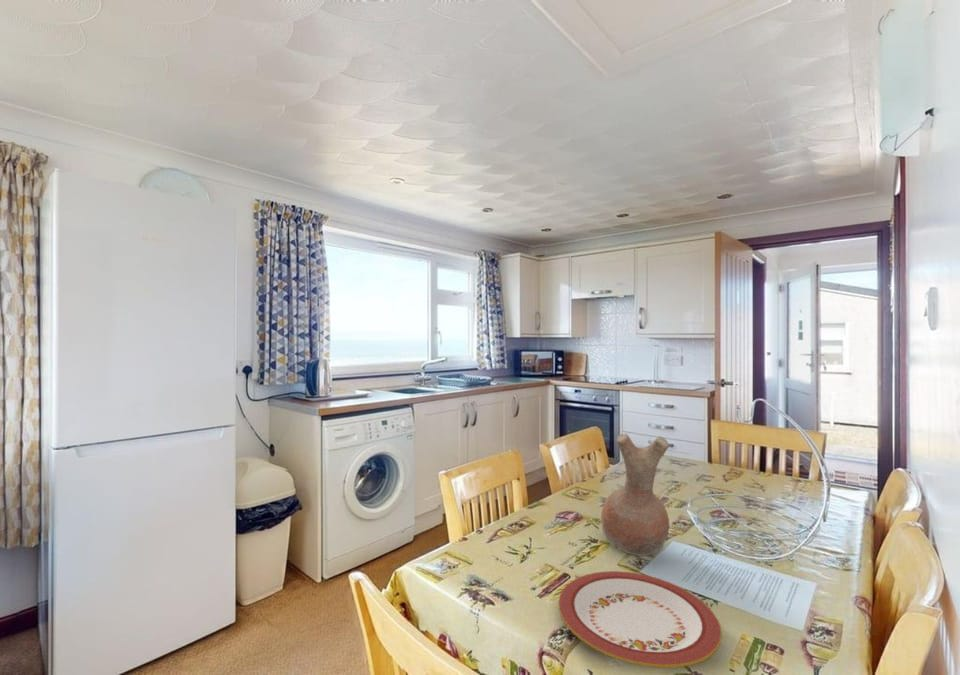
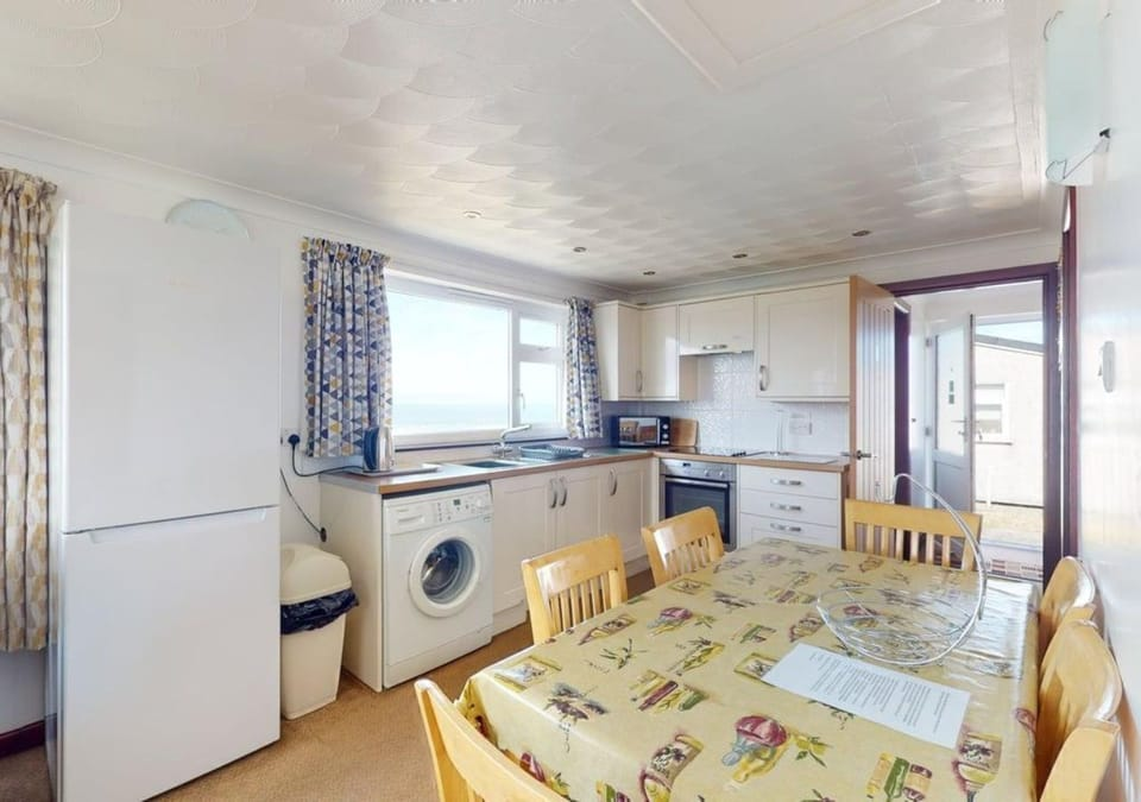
- vase [600,433,670,557]
- plate [557,570,723,669]
